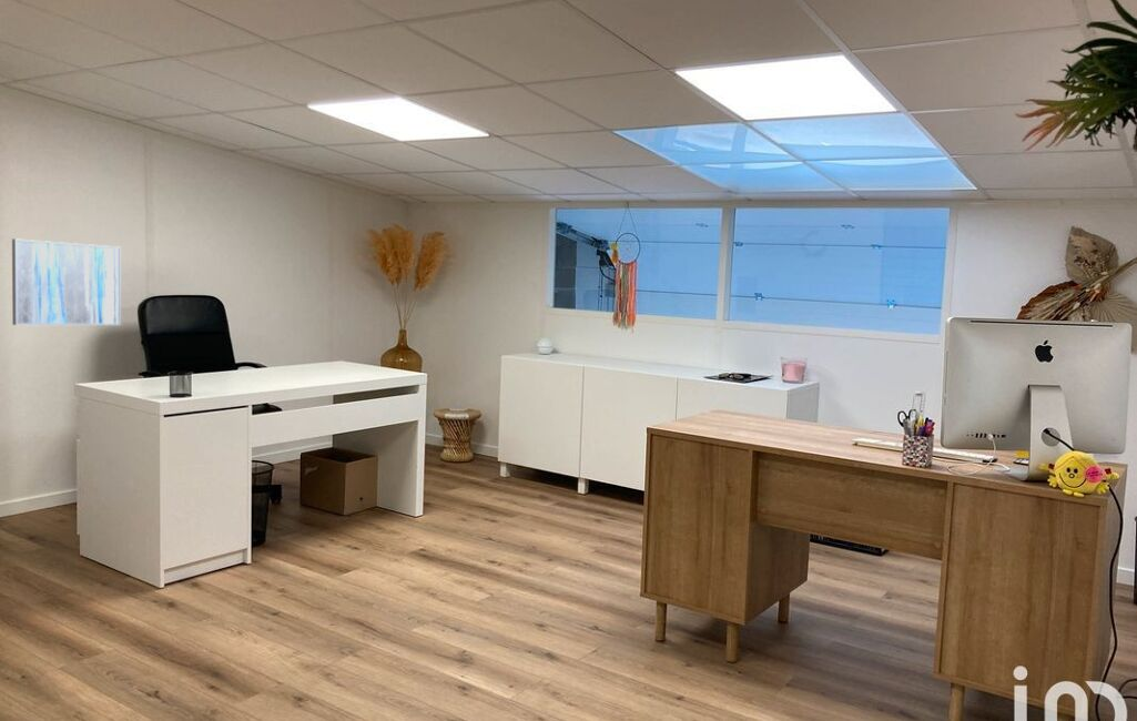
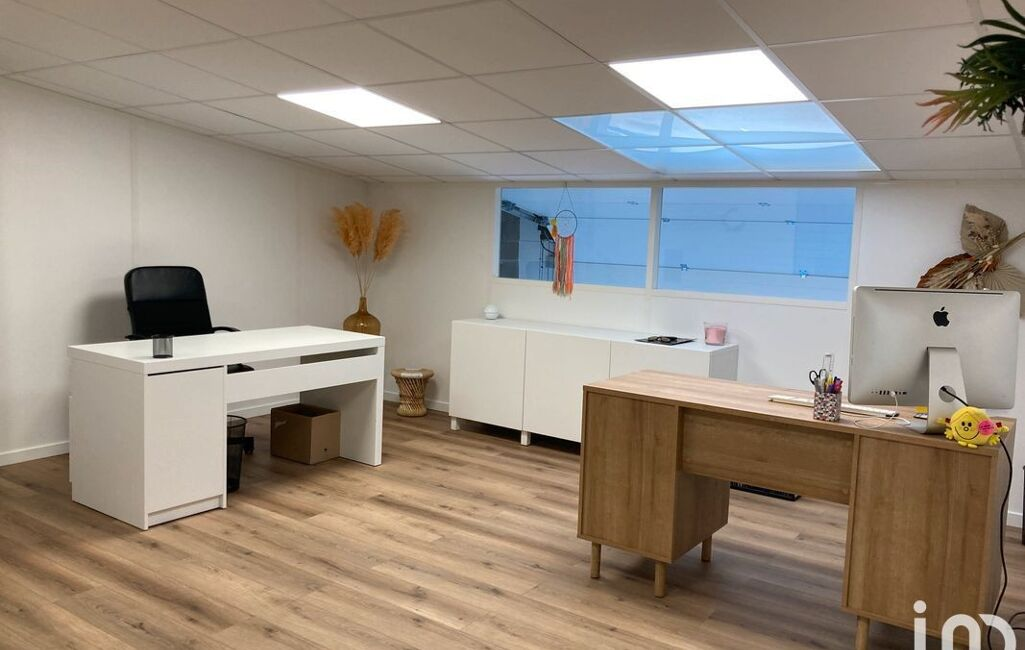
- wall art [11,237,122,326]
